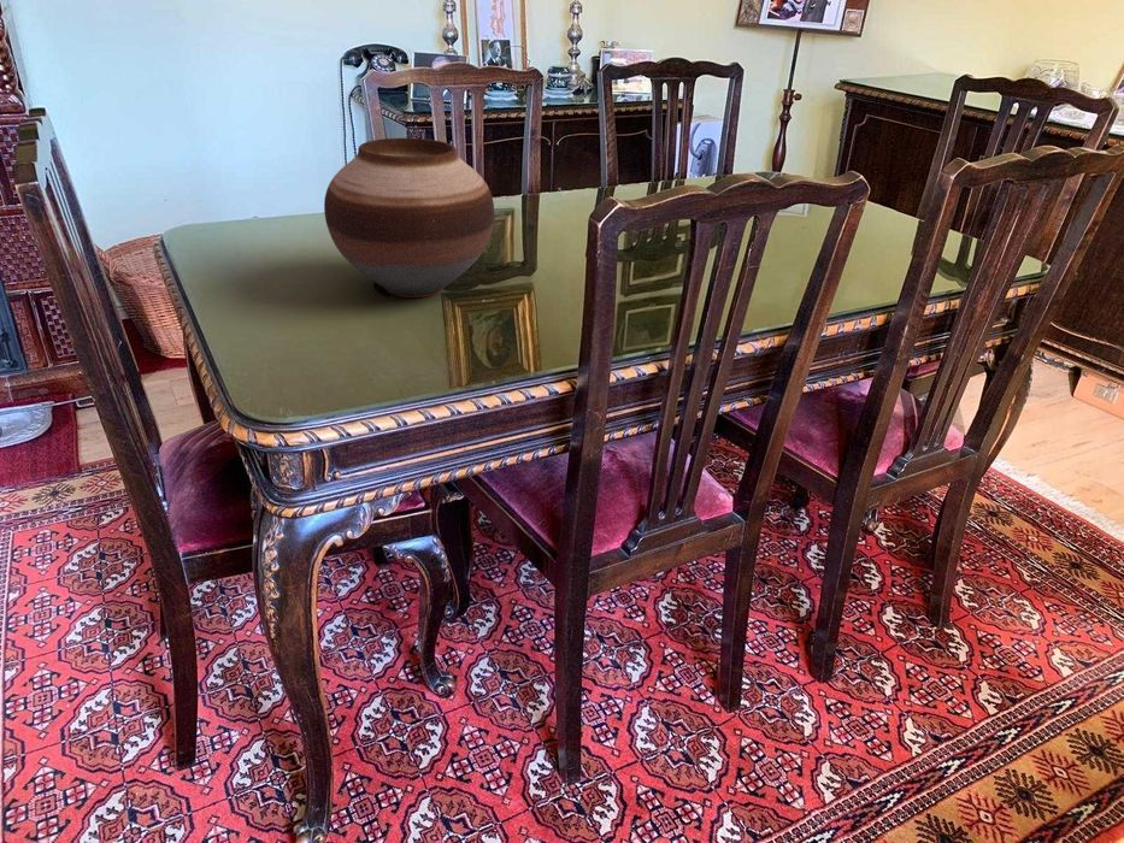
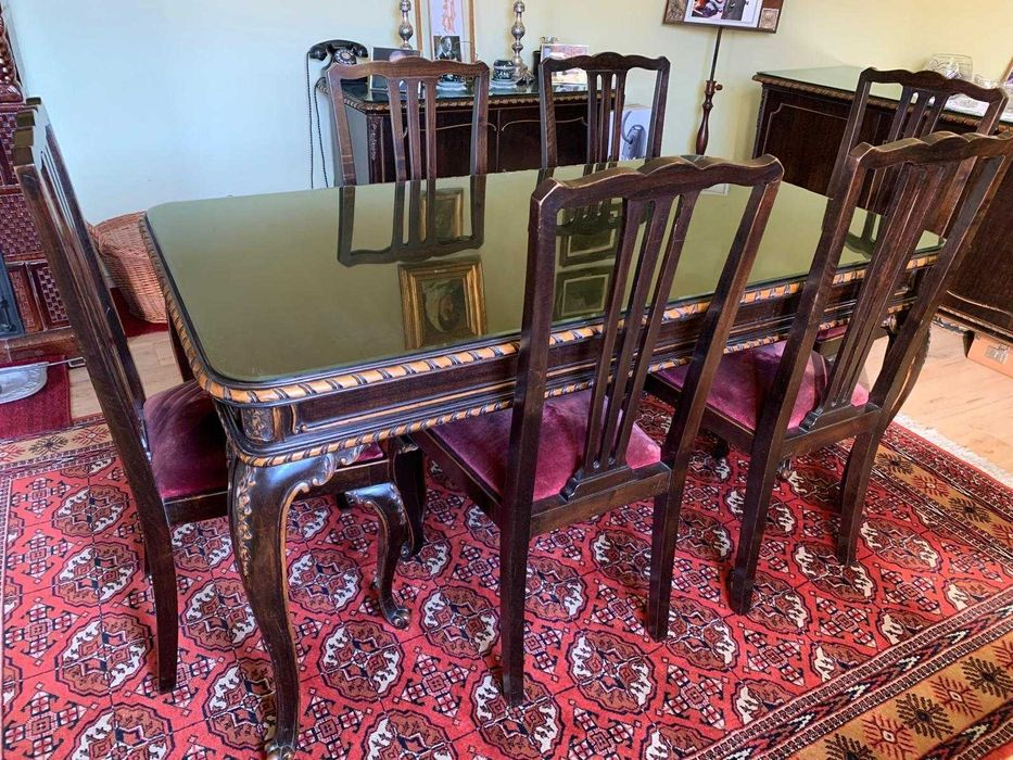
- vase [323,137,495,299]
